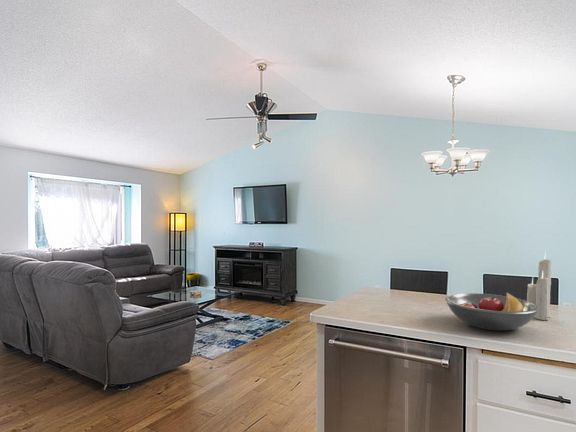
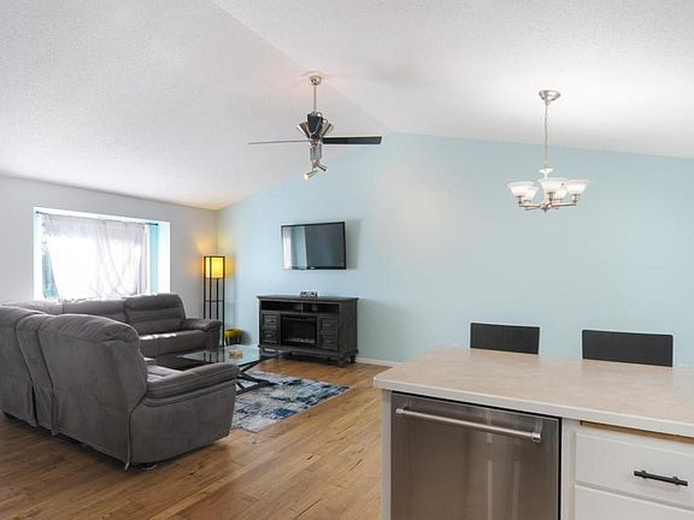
- fruit bowl [444,292,539,332]
- candle [526,250,553,321]
